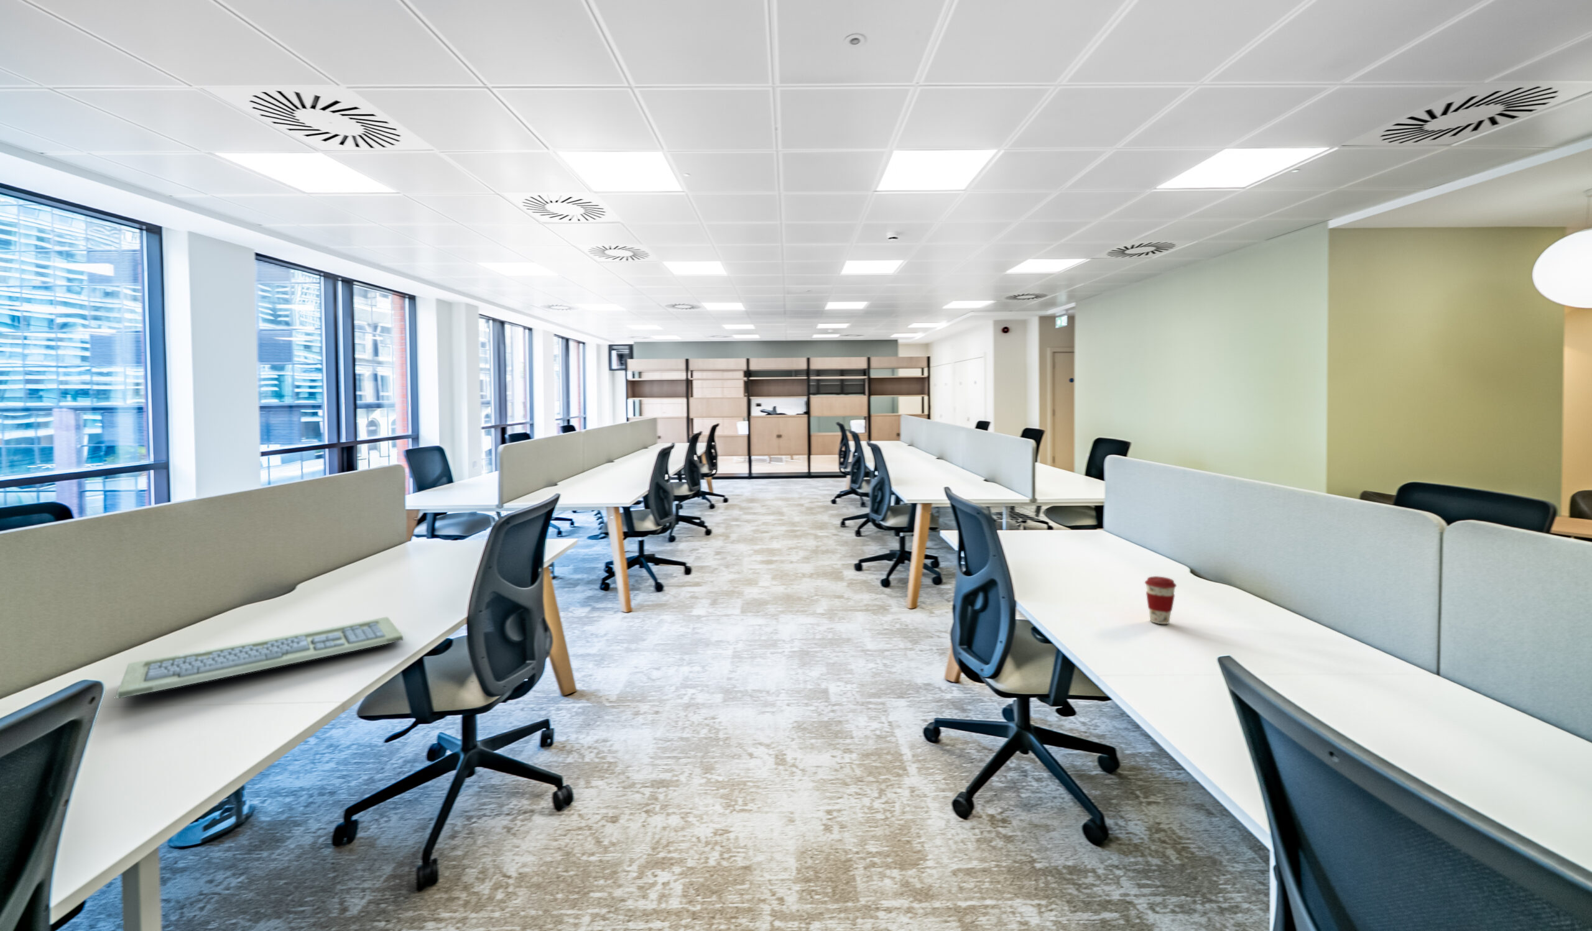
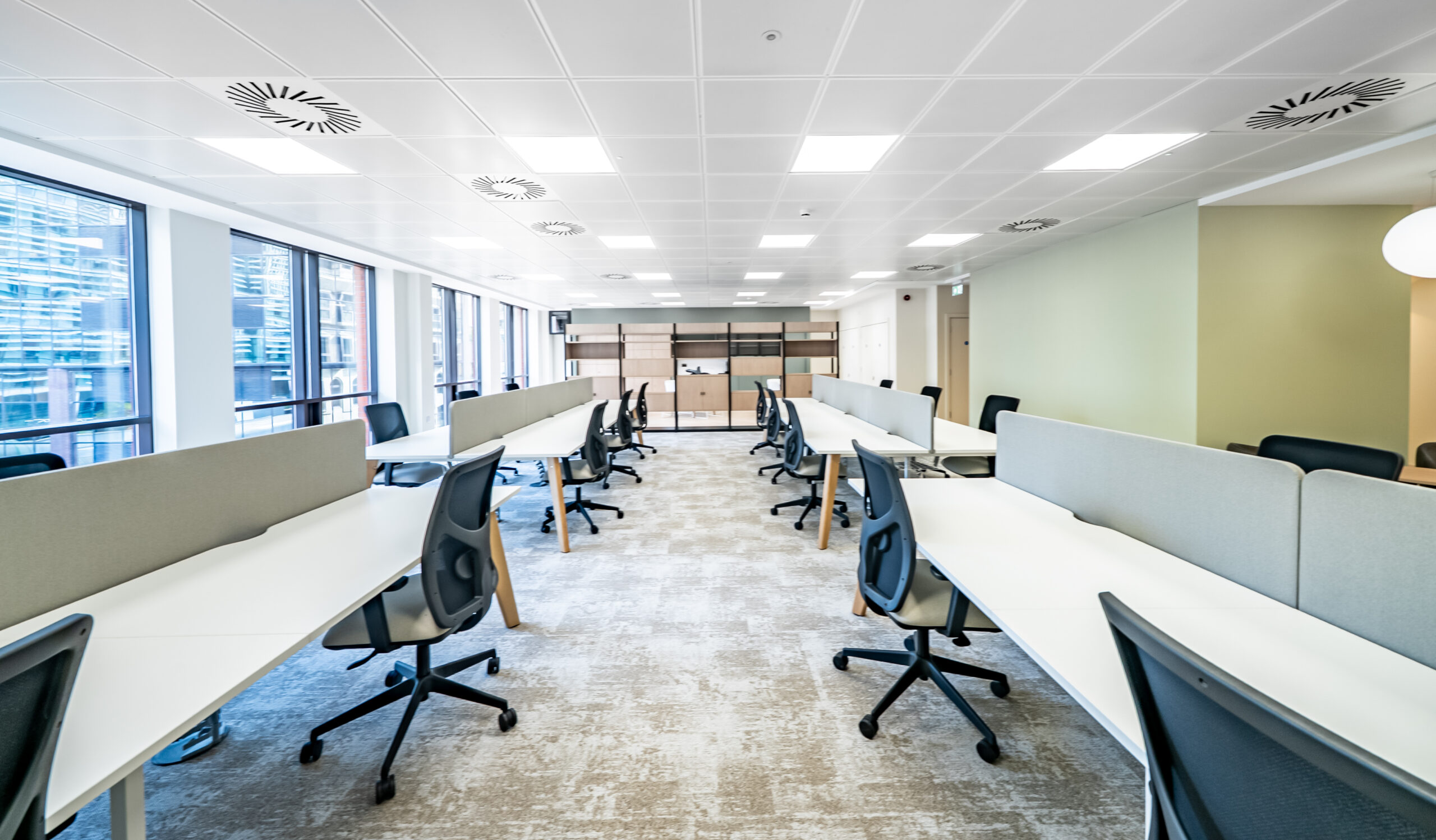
- keyboard [115,616,405,699]
- coffee cup [1144,575,1177,625]
